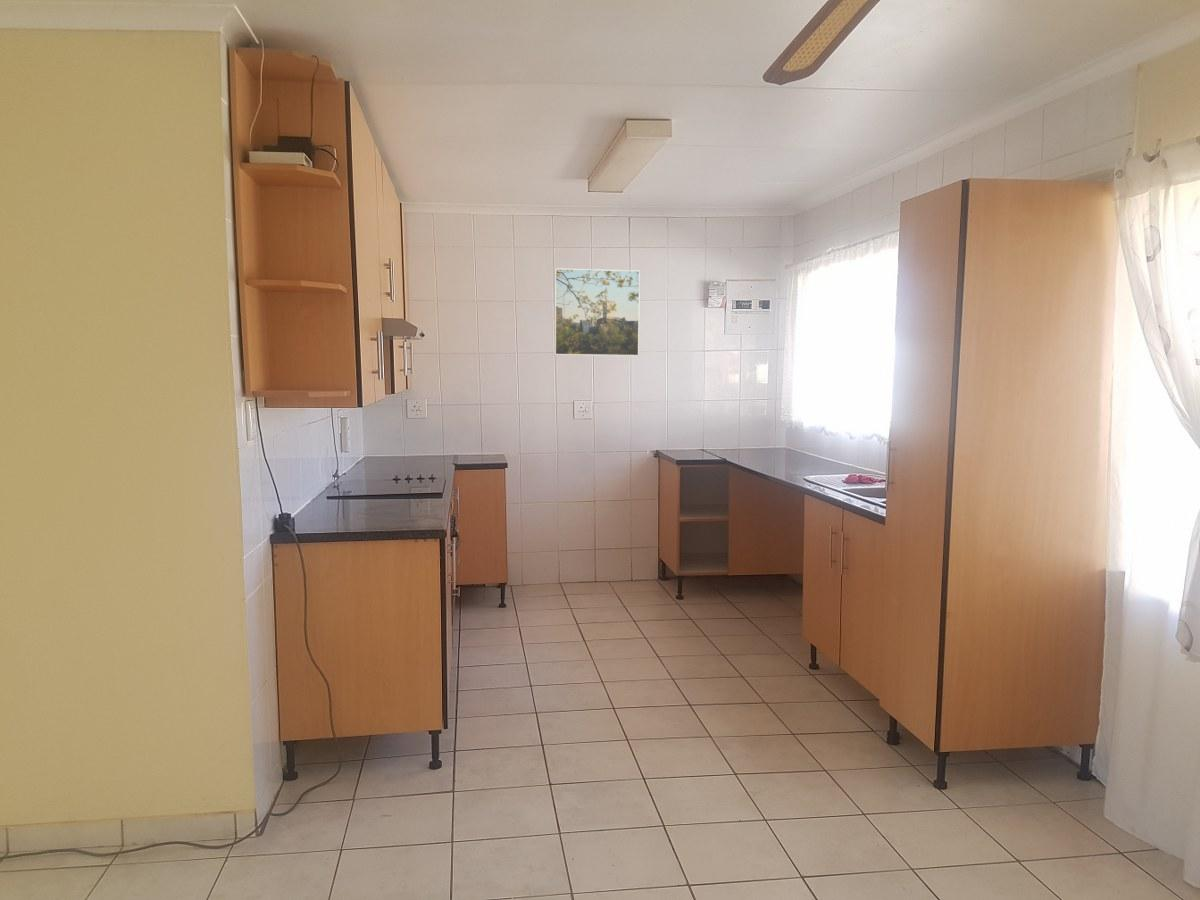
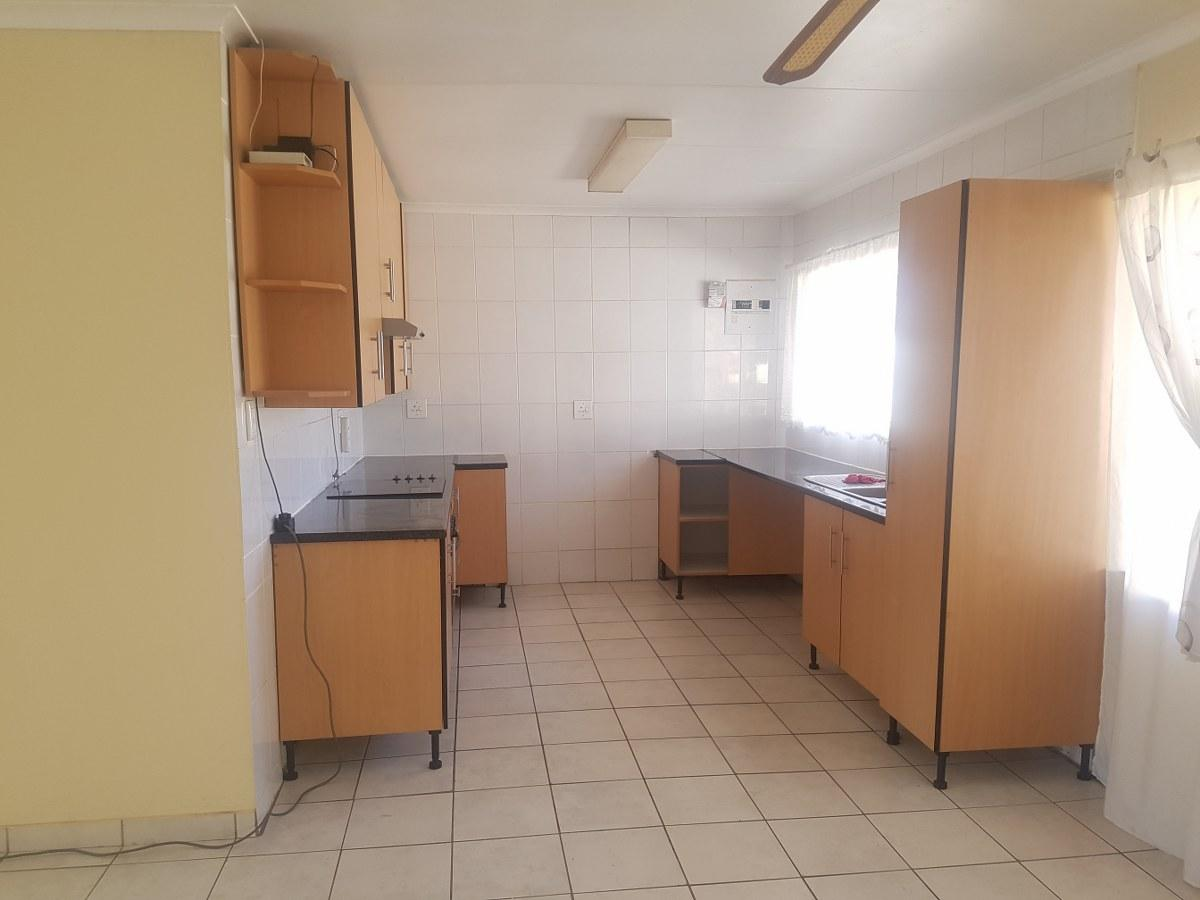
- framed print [554,267,641,357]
